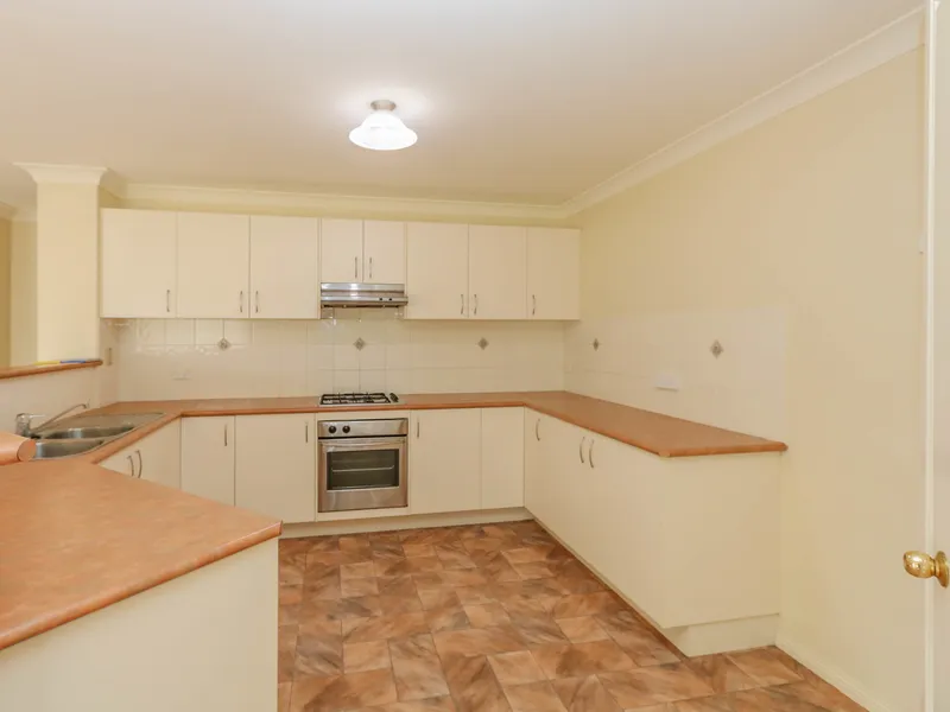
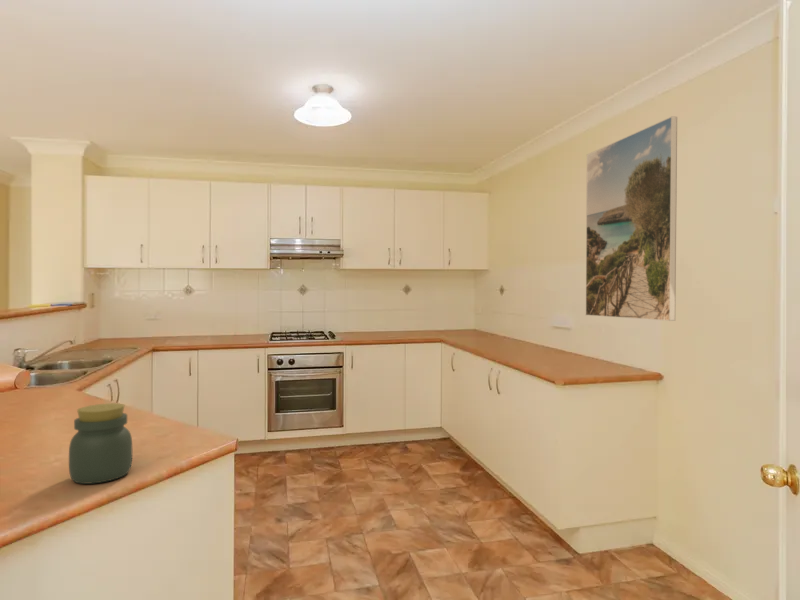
+ jar [68,402,133,485]
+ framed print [585,115,678,322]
